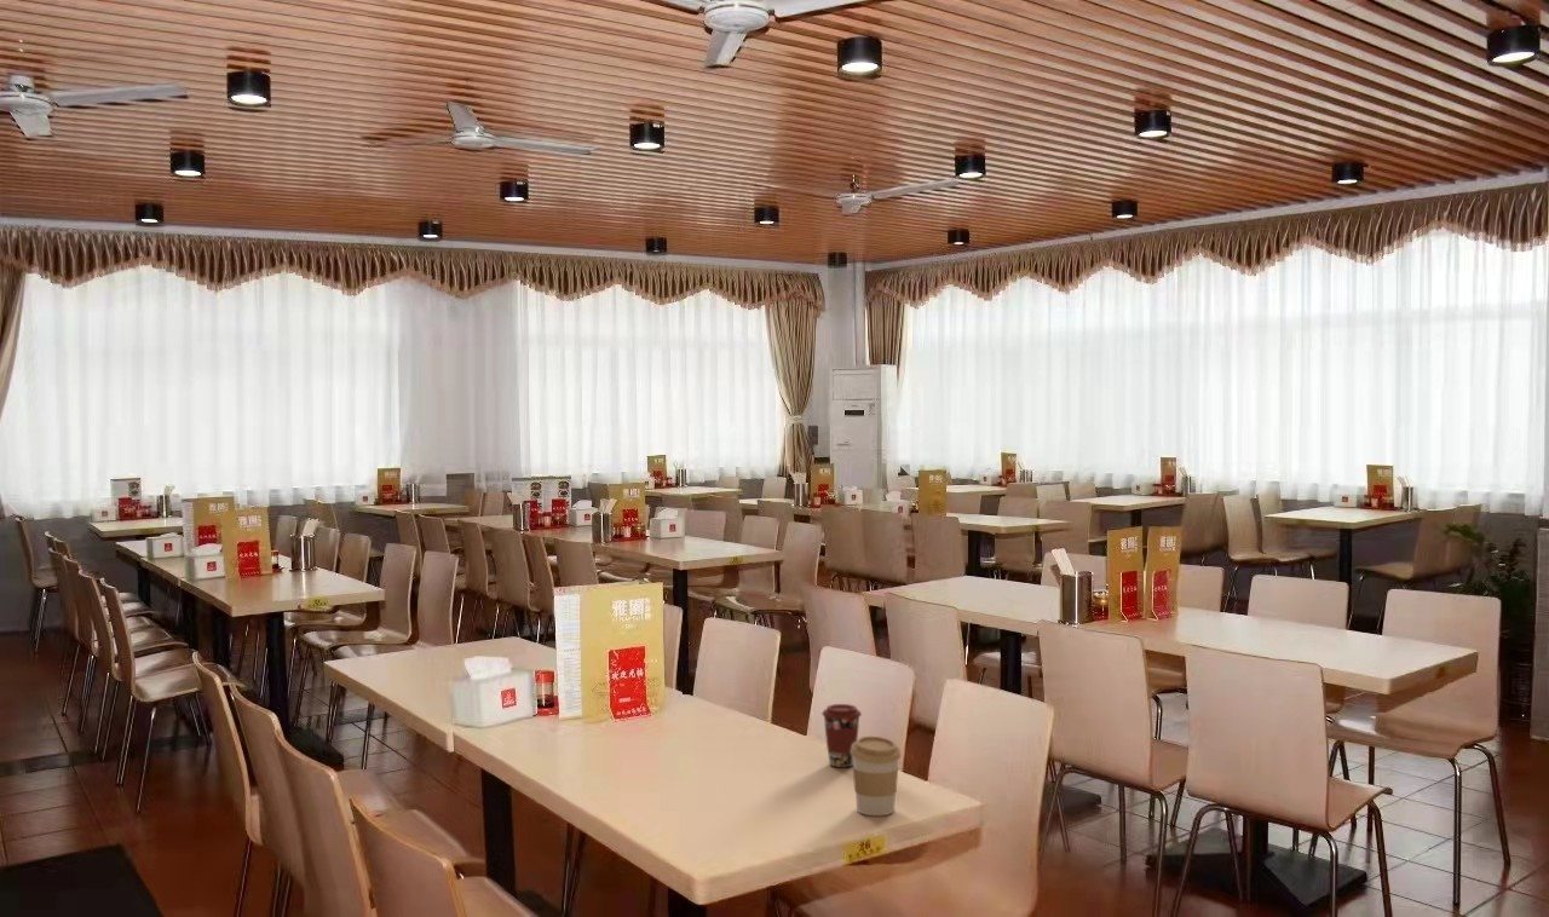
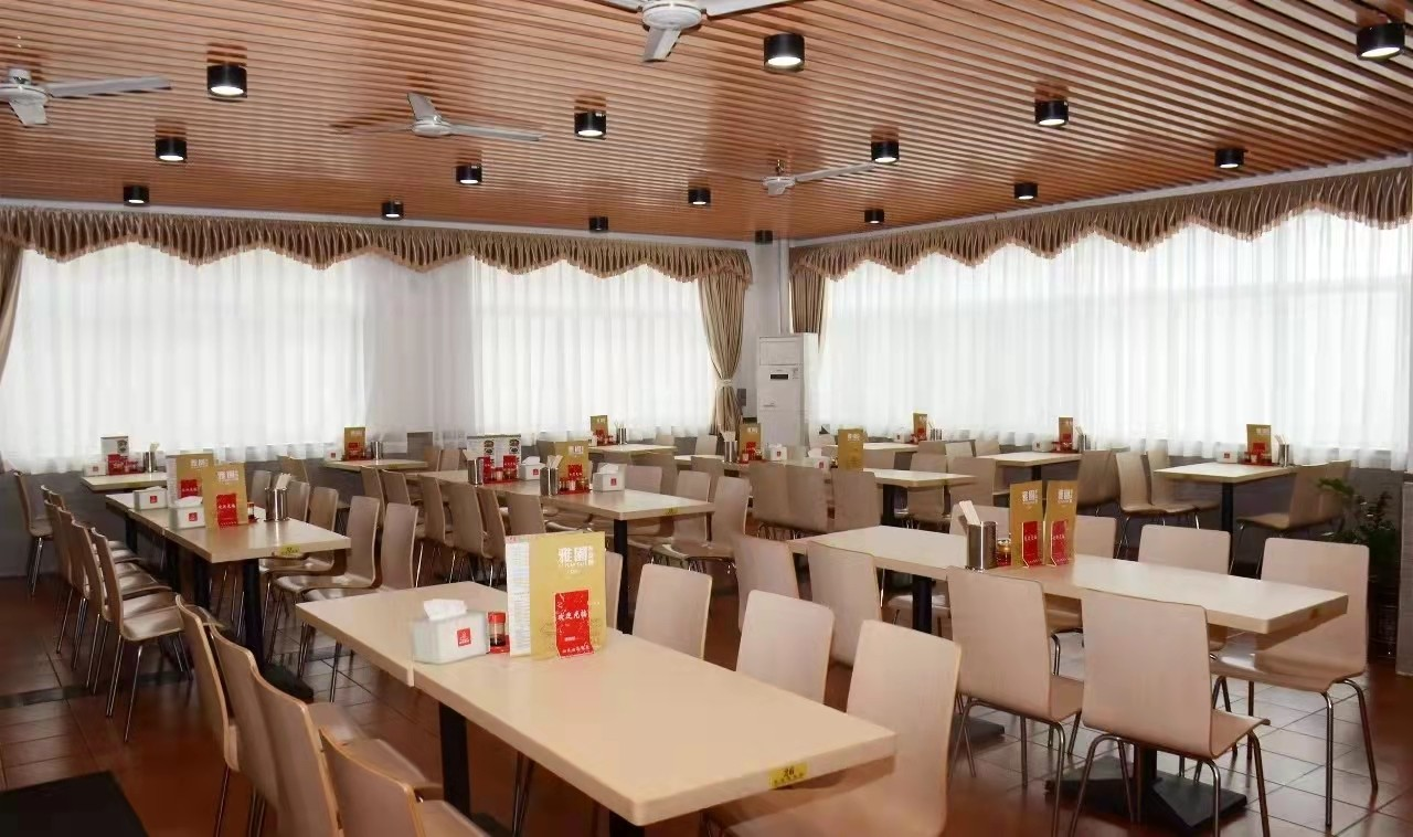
- coffee cup [820,703,863,768]
- coffee cup [851,736,902,817]
